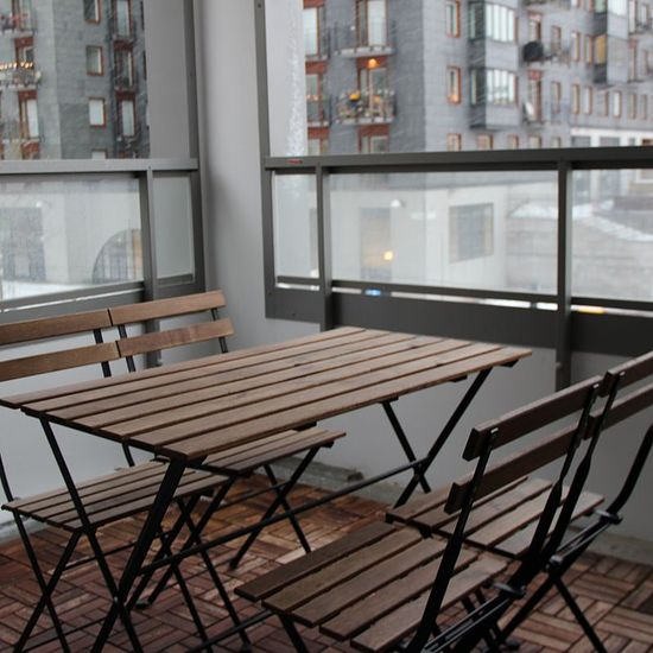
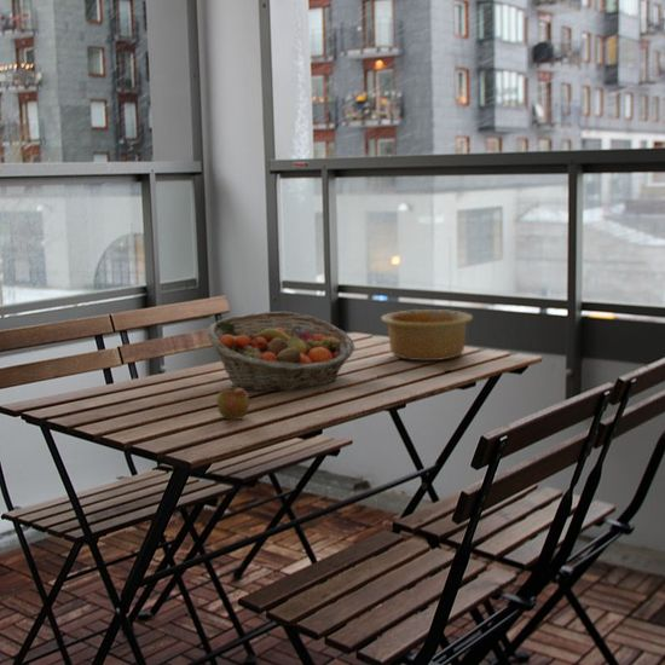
+ bowl [380,308,474,362]
+ apple [216,383,250,421]
+ fruit basket [206,311,357,393]
